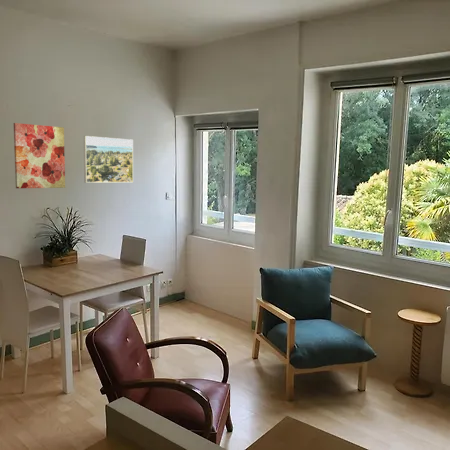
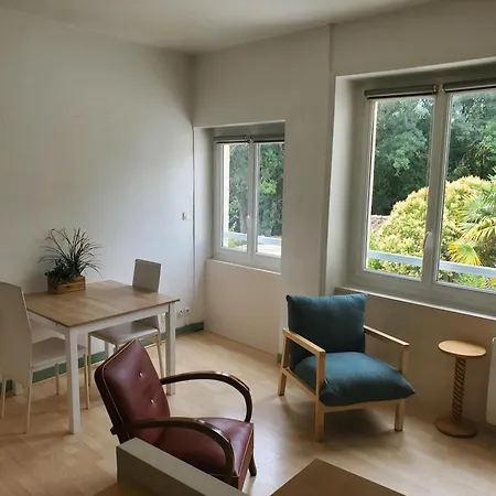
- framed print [83,135,134,184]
- wall art [13,122,66,189]
